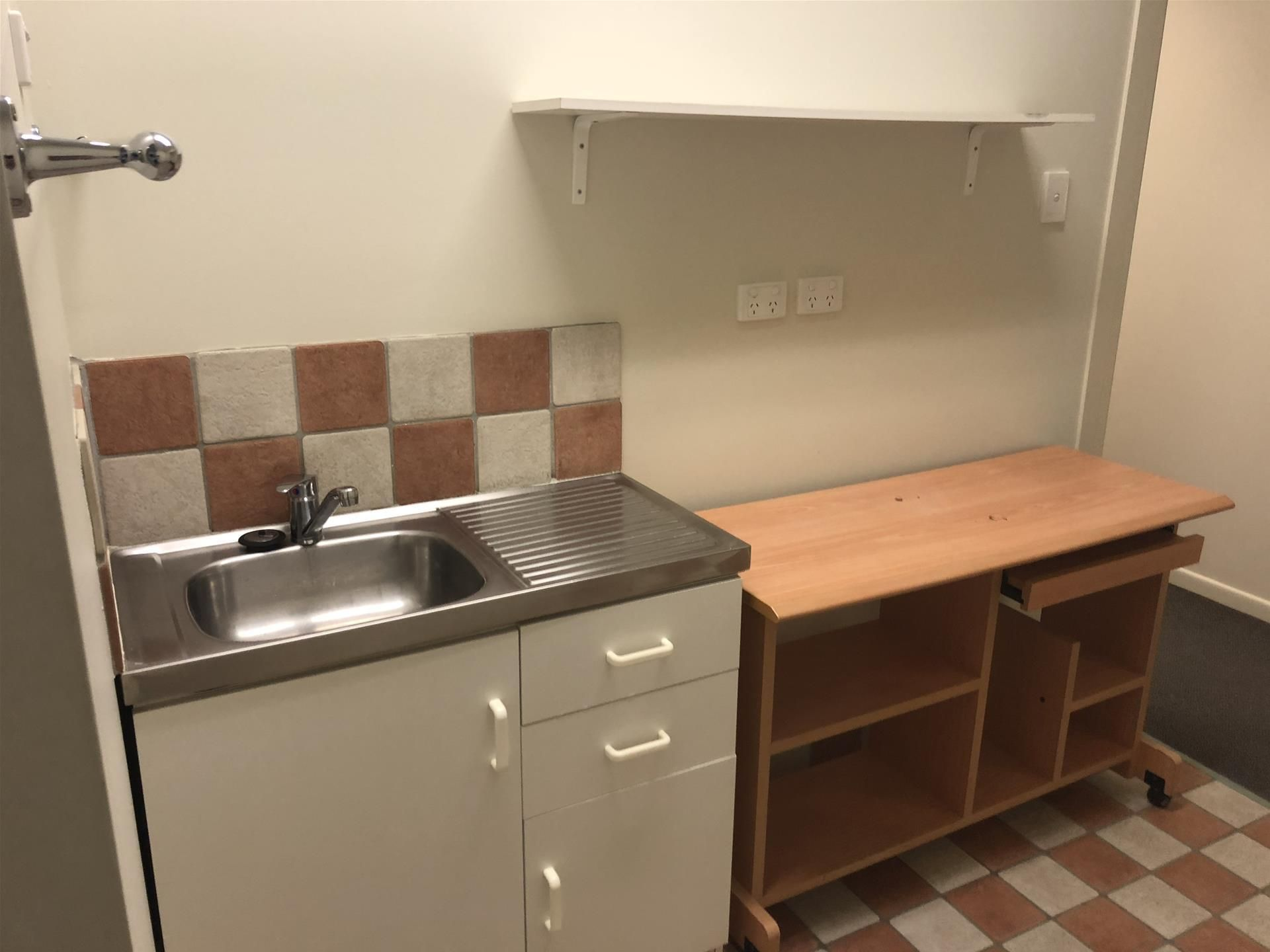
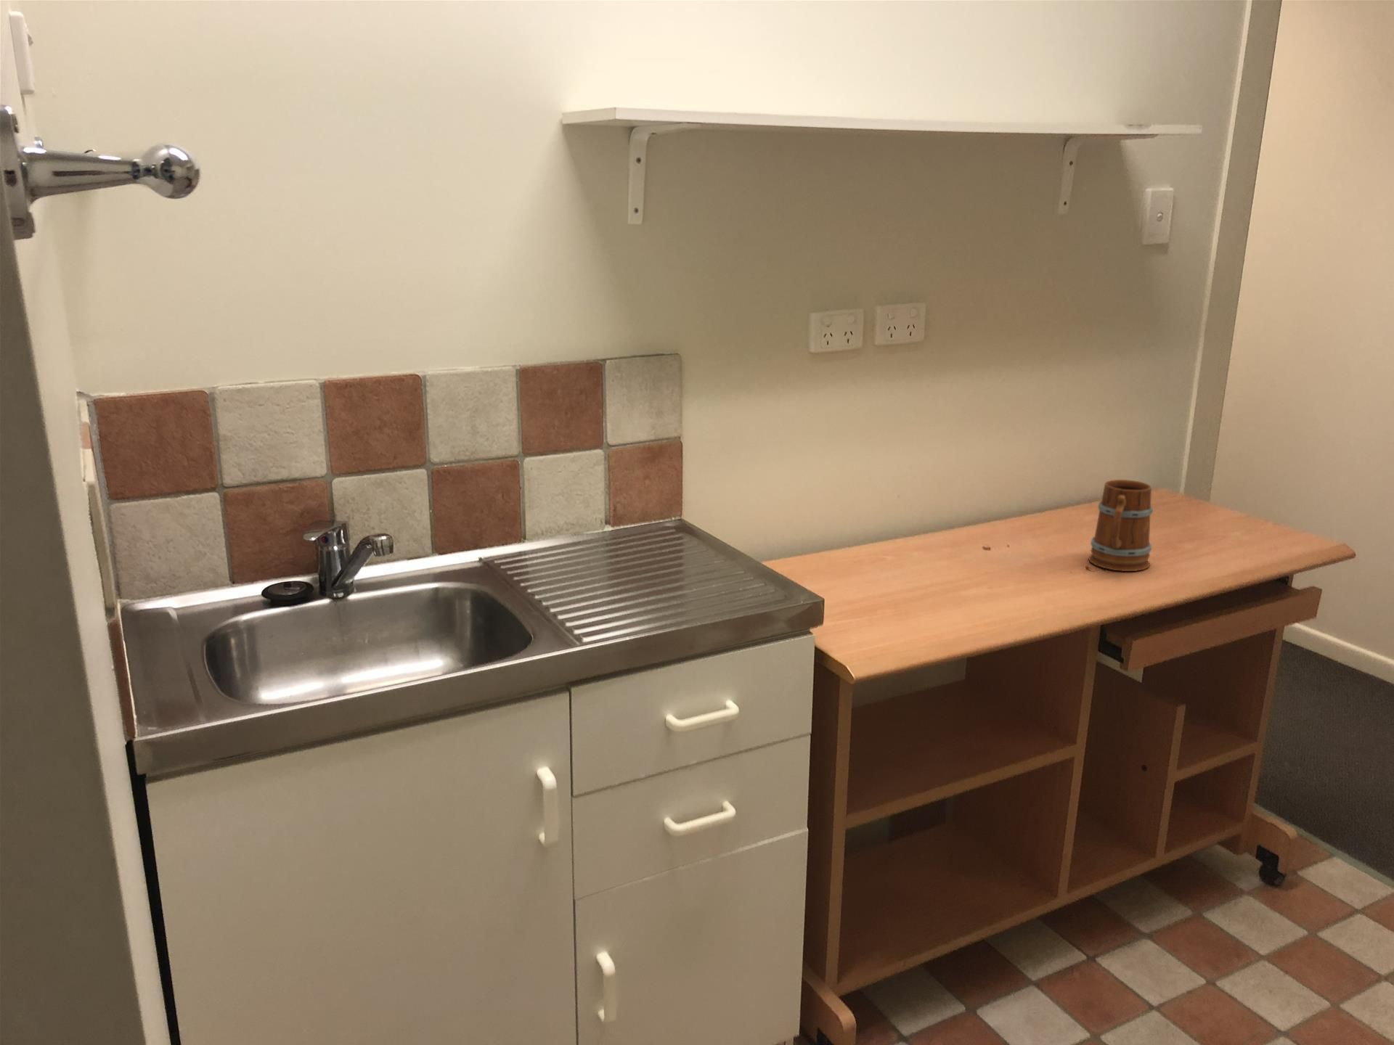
+ mug [1088,479,1154,572]
